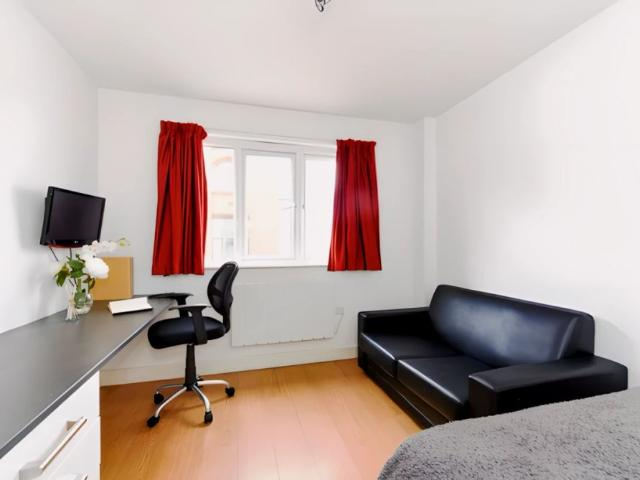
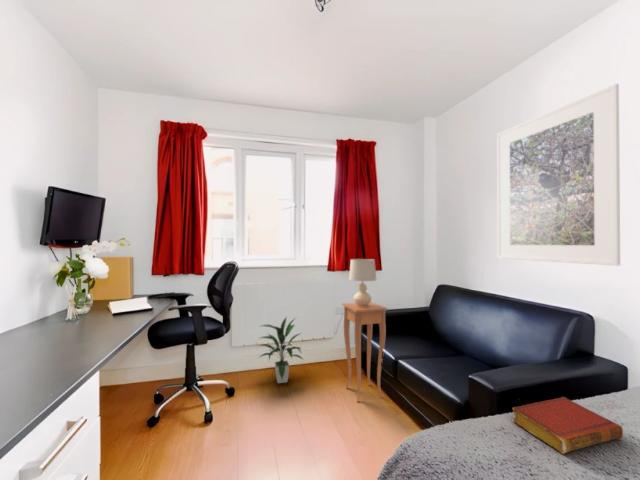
+ table lamp [348,258,377,307]
+ book [511,396,624,455]
+ side table [341,301,389,403]
+ indoor plant [257,315,305,384]
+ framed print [496,83,621,267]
